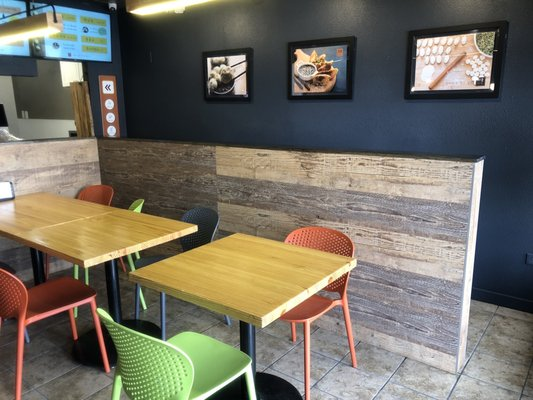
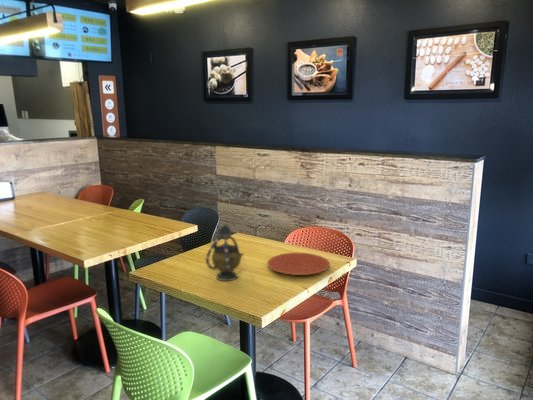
+ teapot [205,223,245,282]
+ plate [266,252,331,276]
